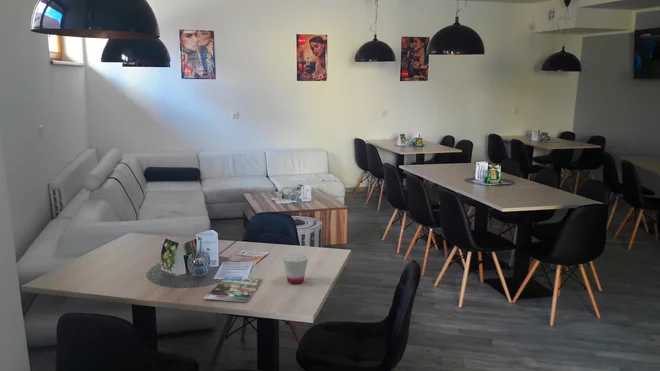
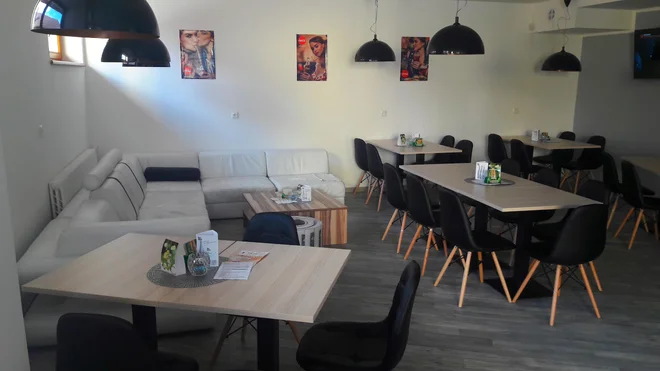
- cup [282,253,309,285]
- magazine [202,275,265,303]
